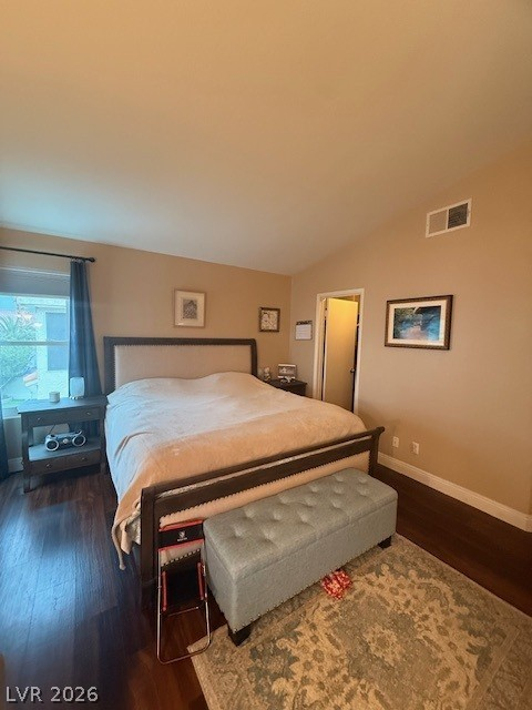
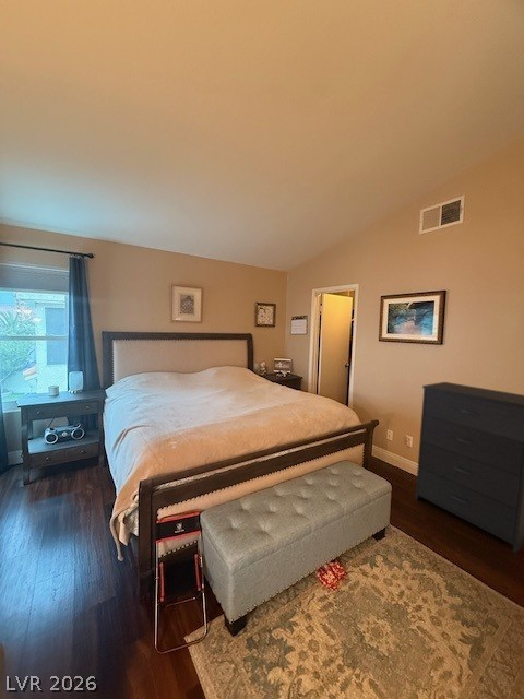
+ dresser [414,381,524,554]
